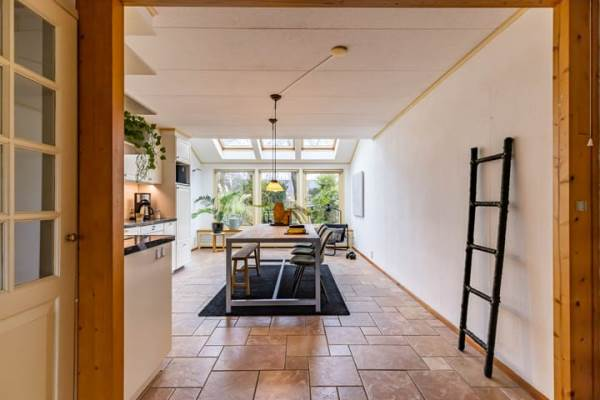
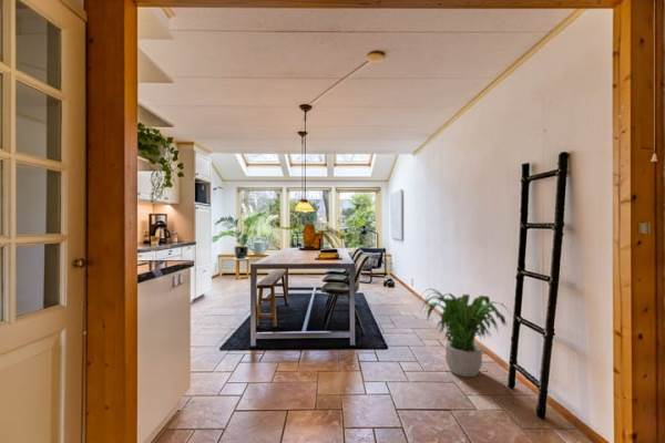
+ potted plant [417,288,513,378]
